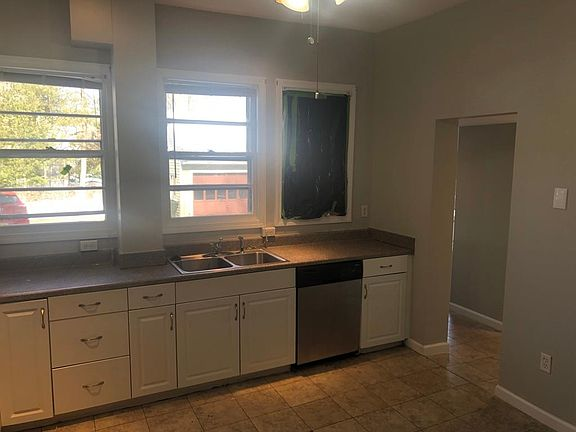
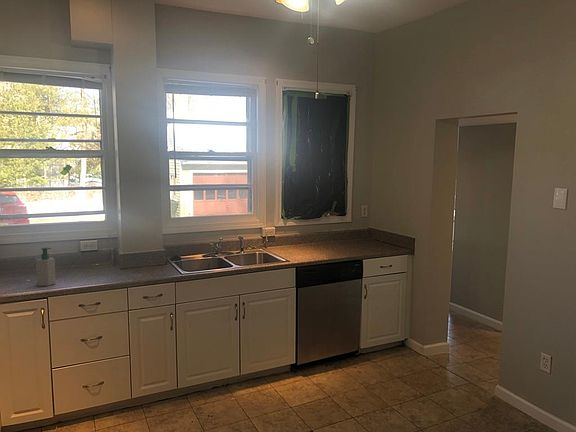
+ soap bottle [35,247,57,287]
